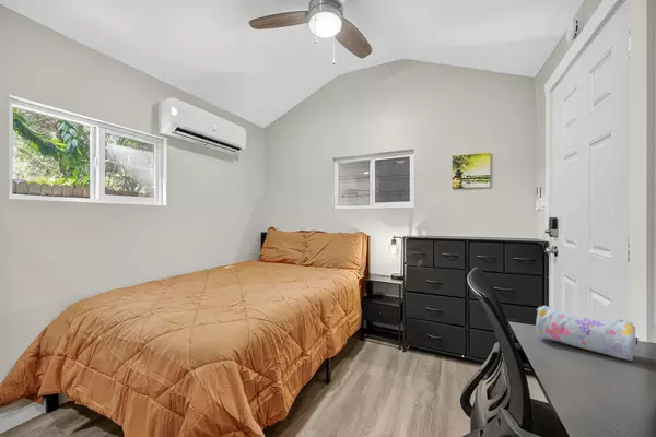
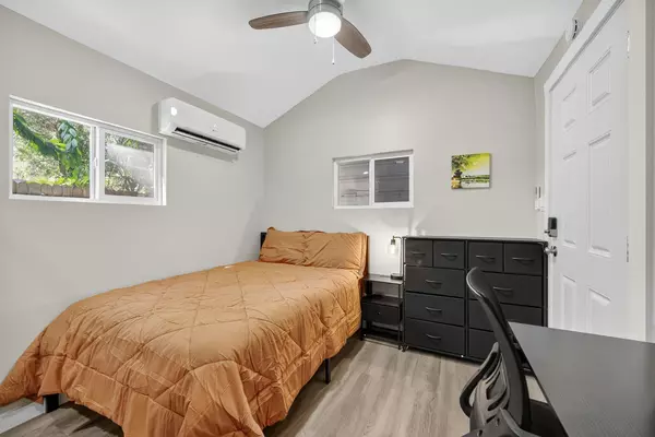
- pencil case [535,305,640,362]
